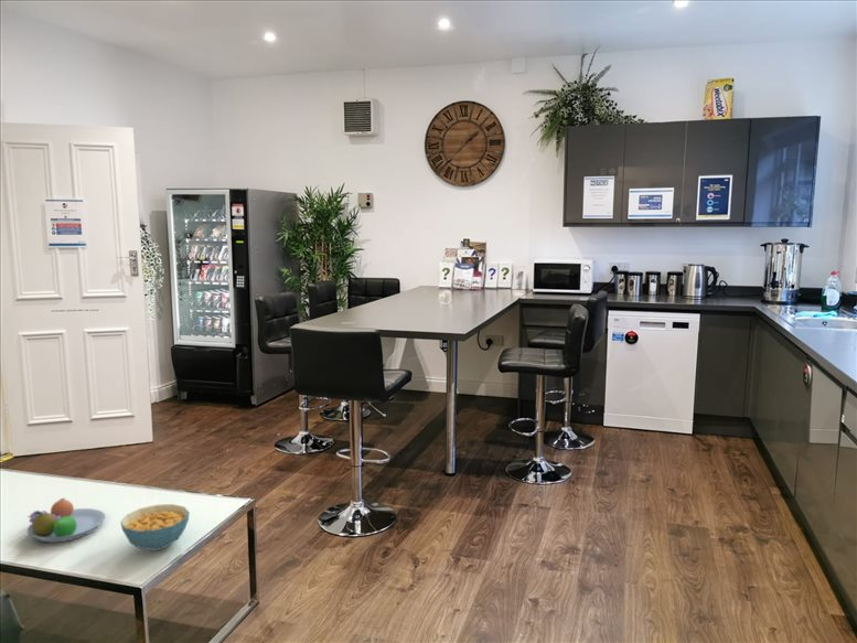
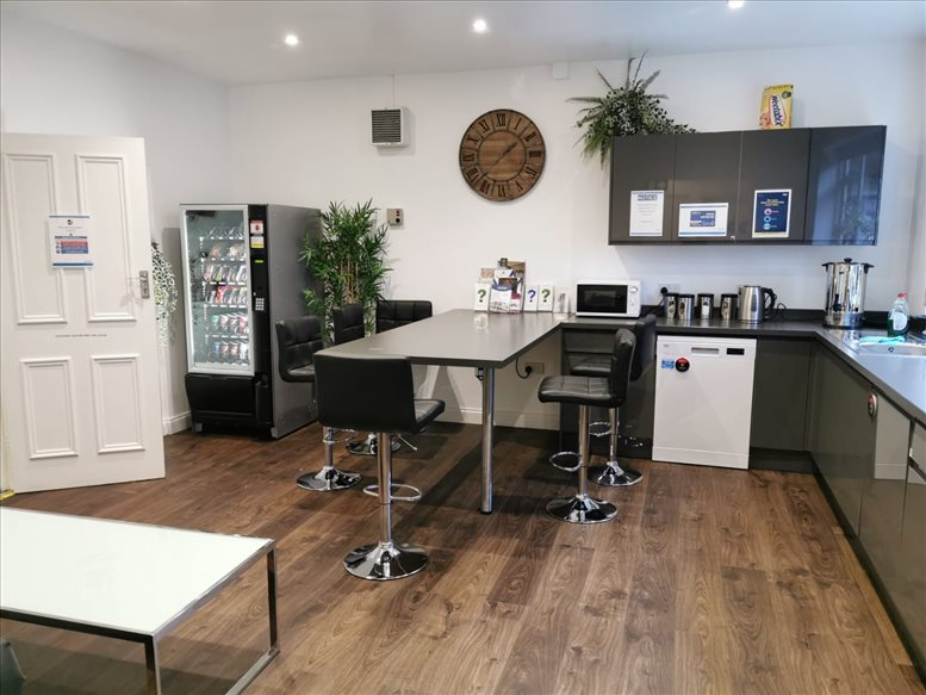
- cereal bowl [119,503,191,551]
- fruit bowl [26,497,106,543]
